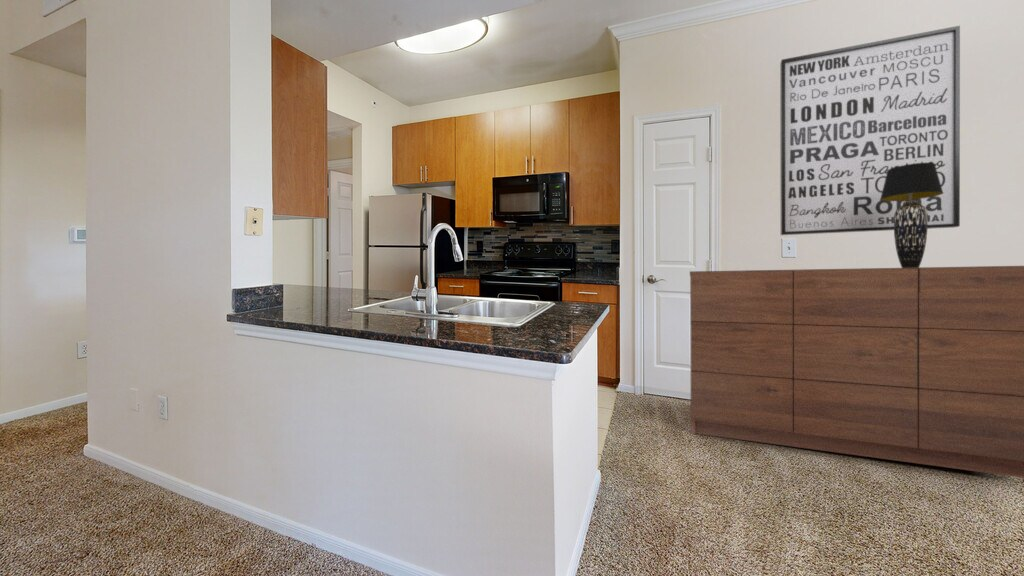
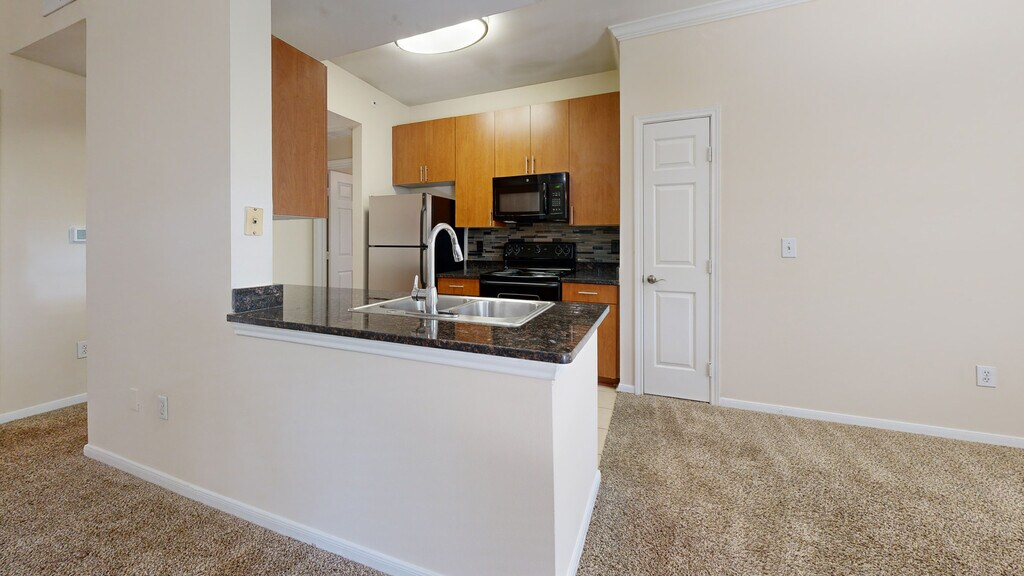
- wall art [779,25,961,236]
- dresser [689,265,1024,479]
- table lamp [880,163,943,268]
